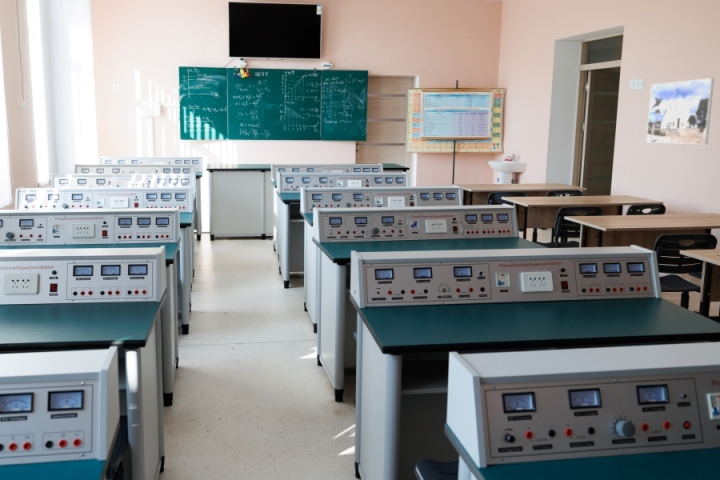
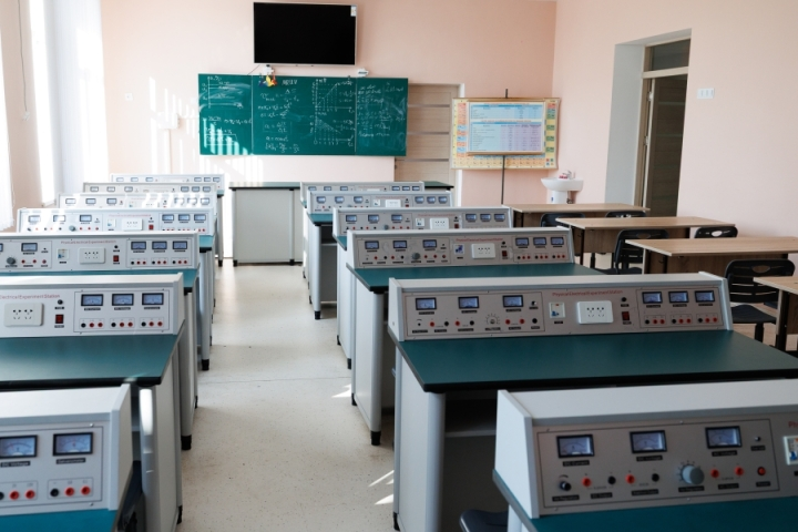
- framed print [645,77,715,145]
